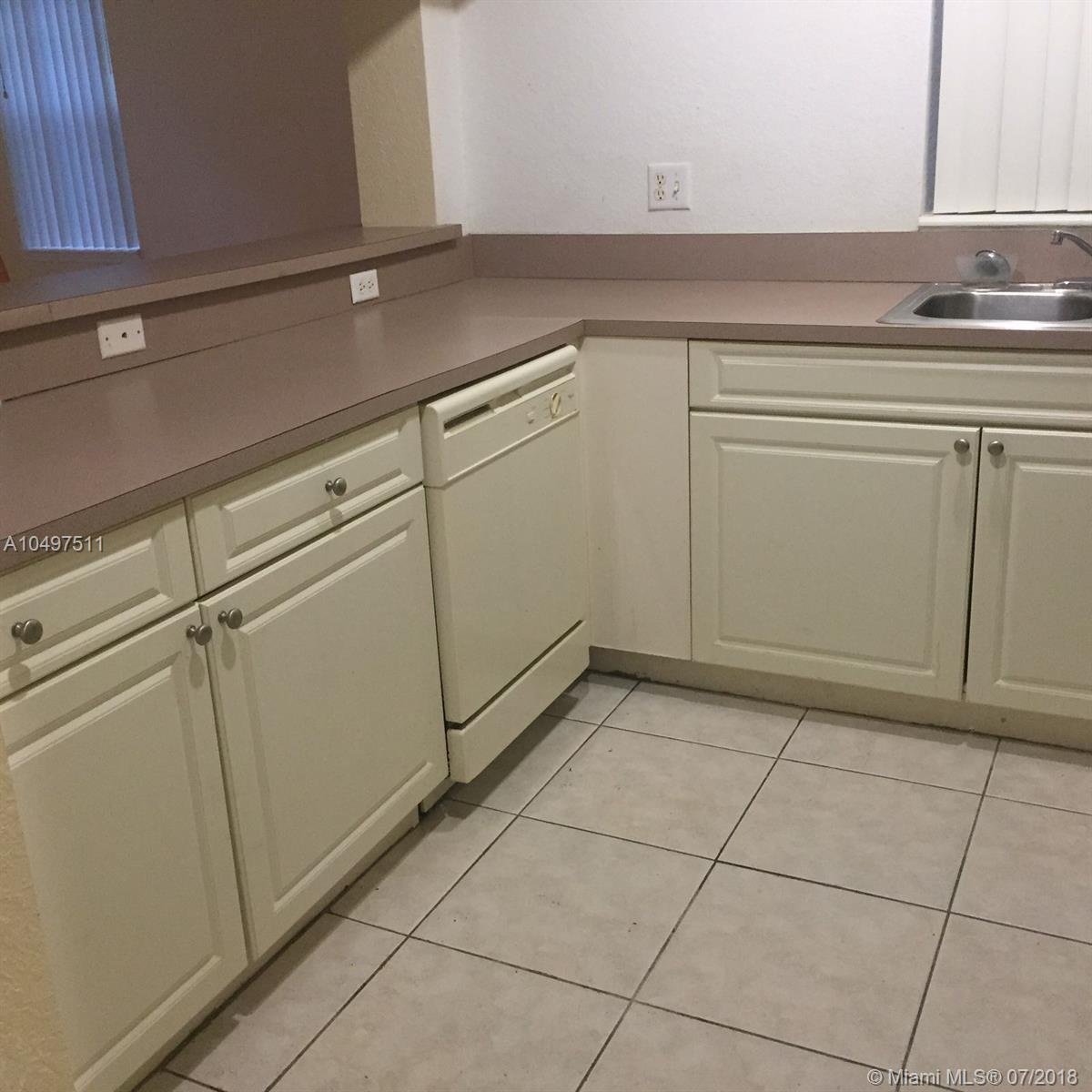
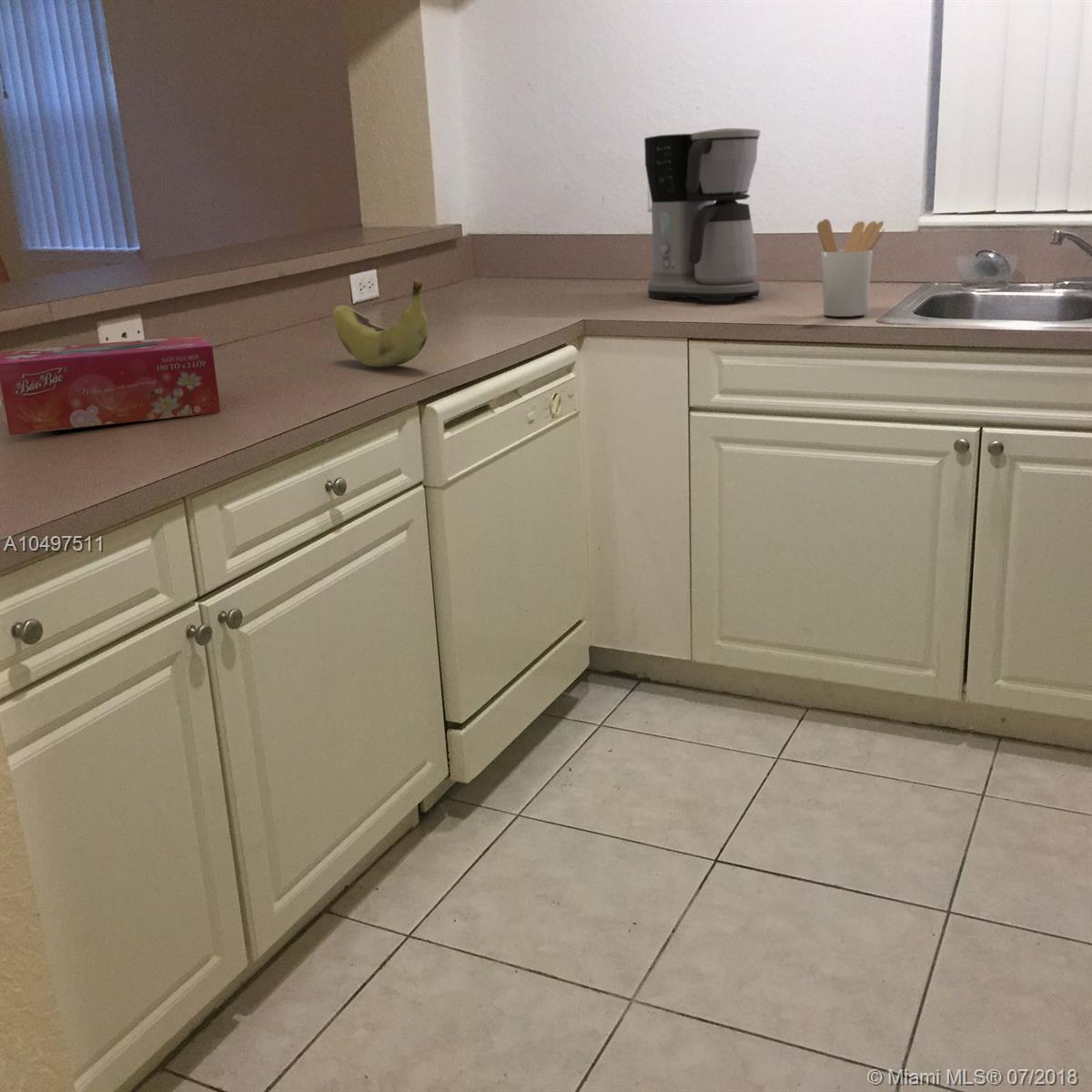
+ banana [332,278,430,368]
+ utensil holder [816,218,885,318]
+ coffee maker [643,127,761,302]
+ tissue box [0,334,221,436]
